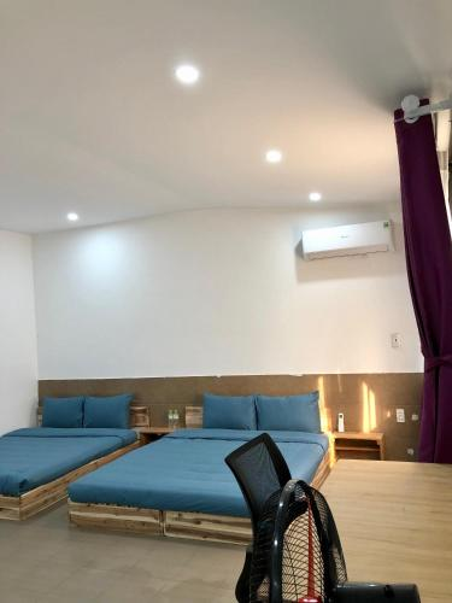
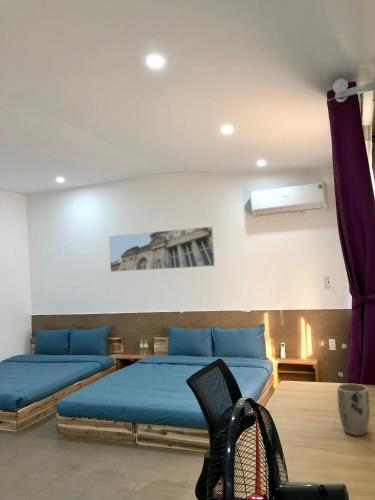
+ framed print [108,226,216,273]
+ plant pot [336,383,371,437]
